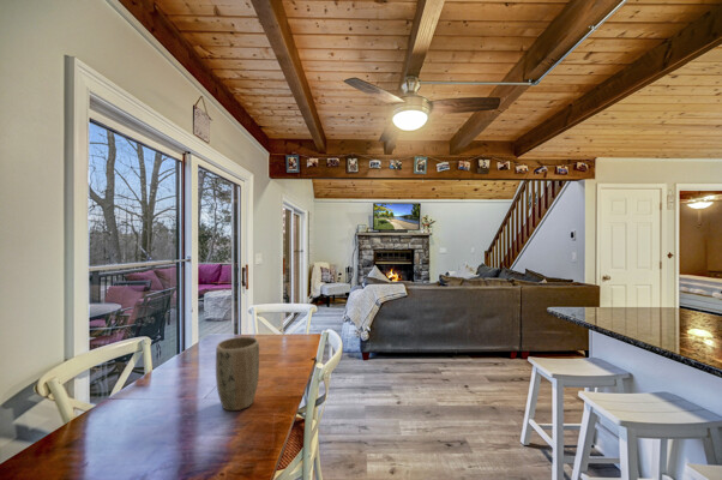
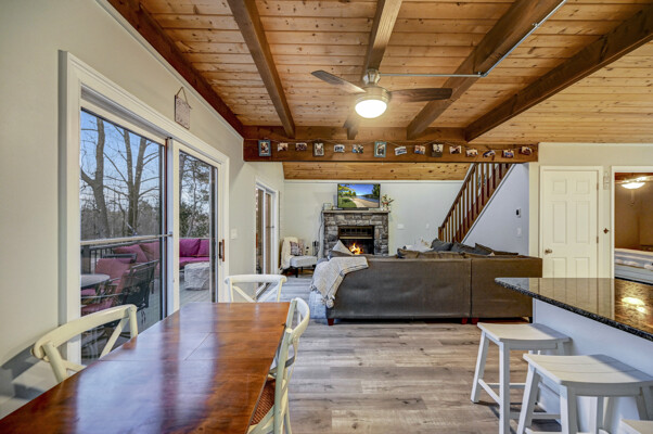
- plant pot [215,336,260,412]
